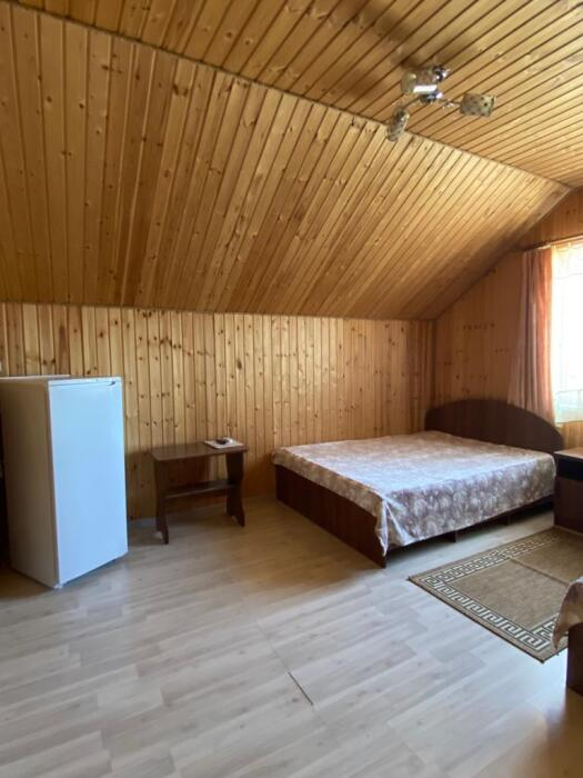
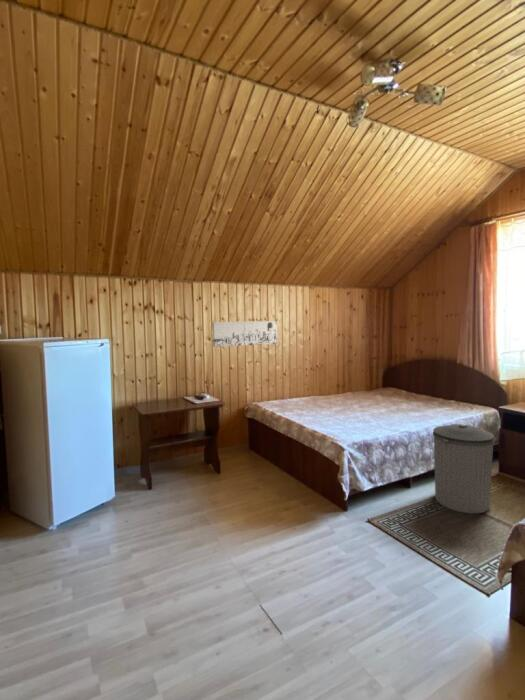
+ wall art [212,320,278,348]
+ trash can [432,423,496,514]
